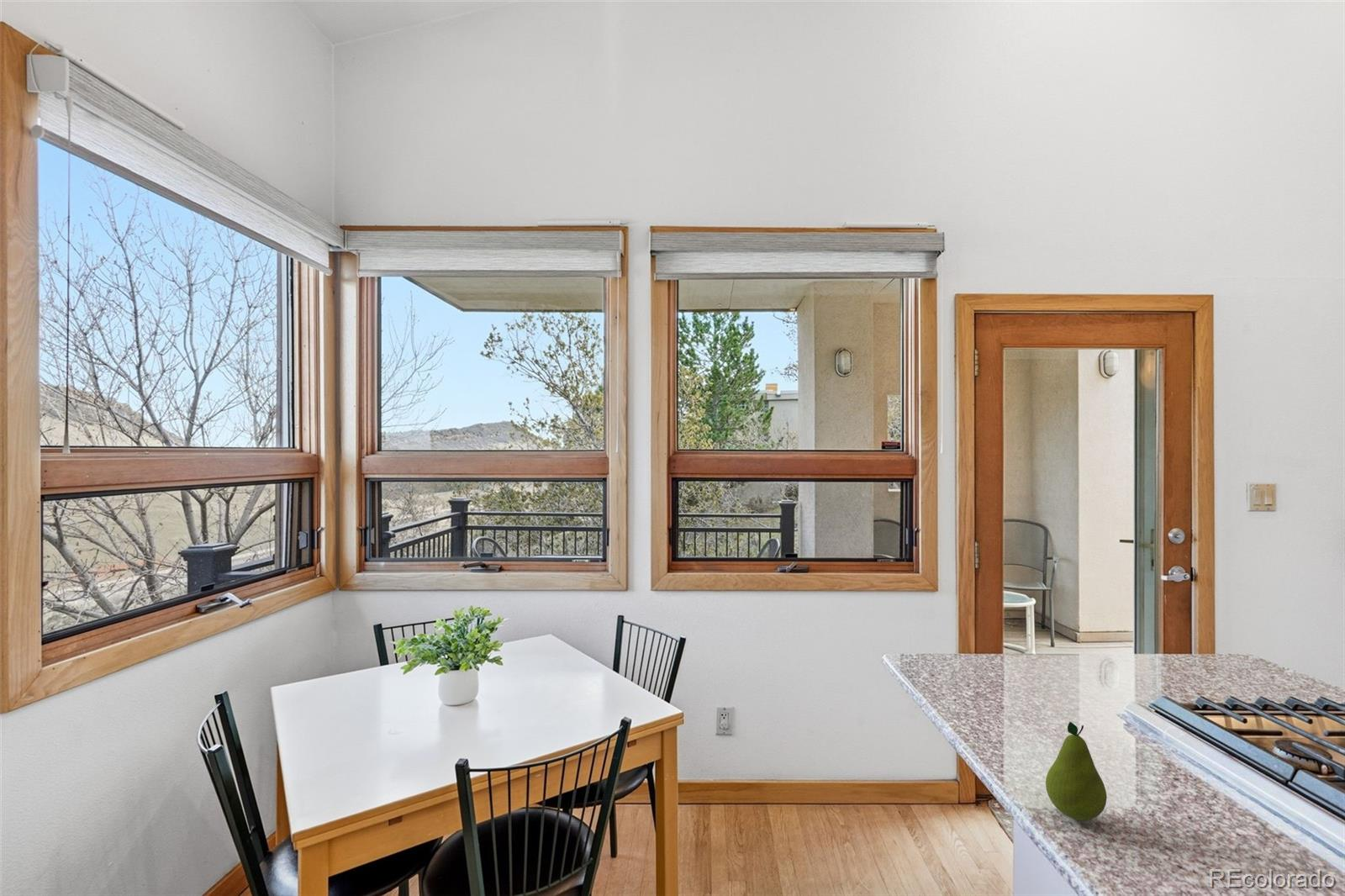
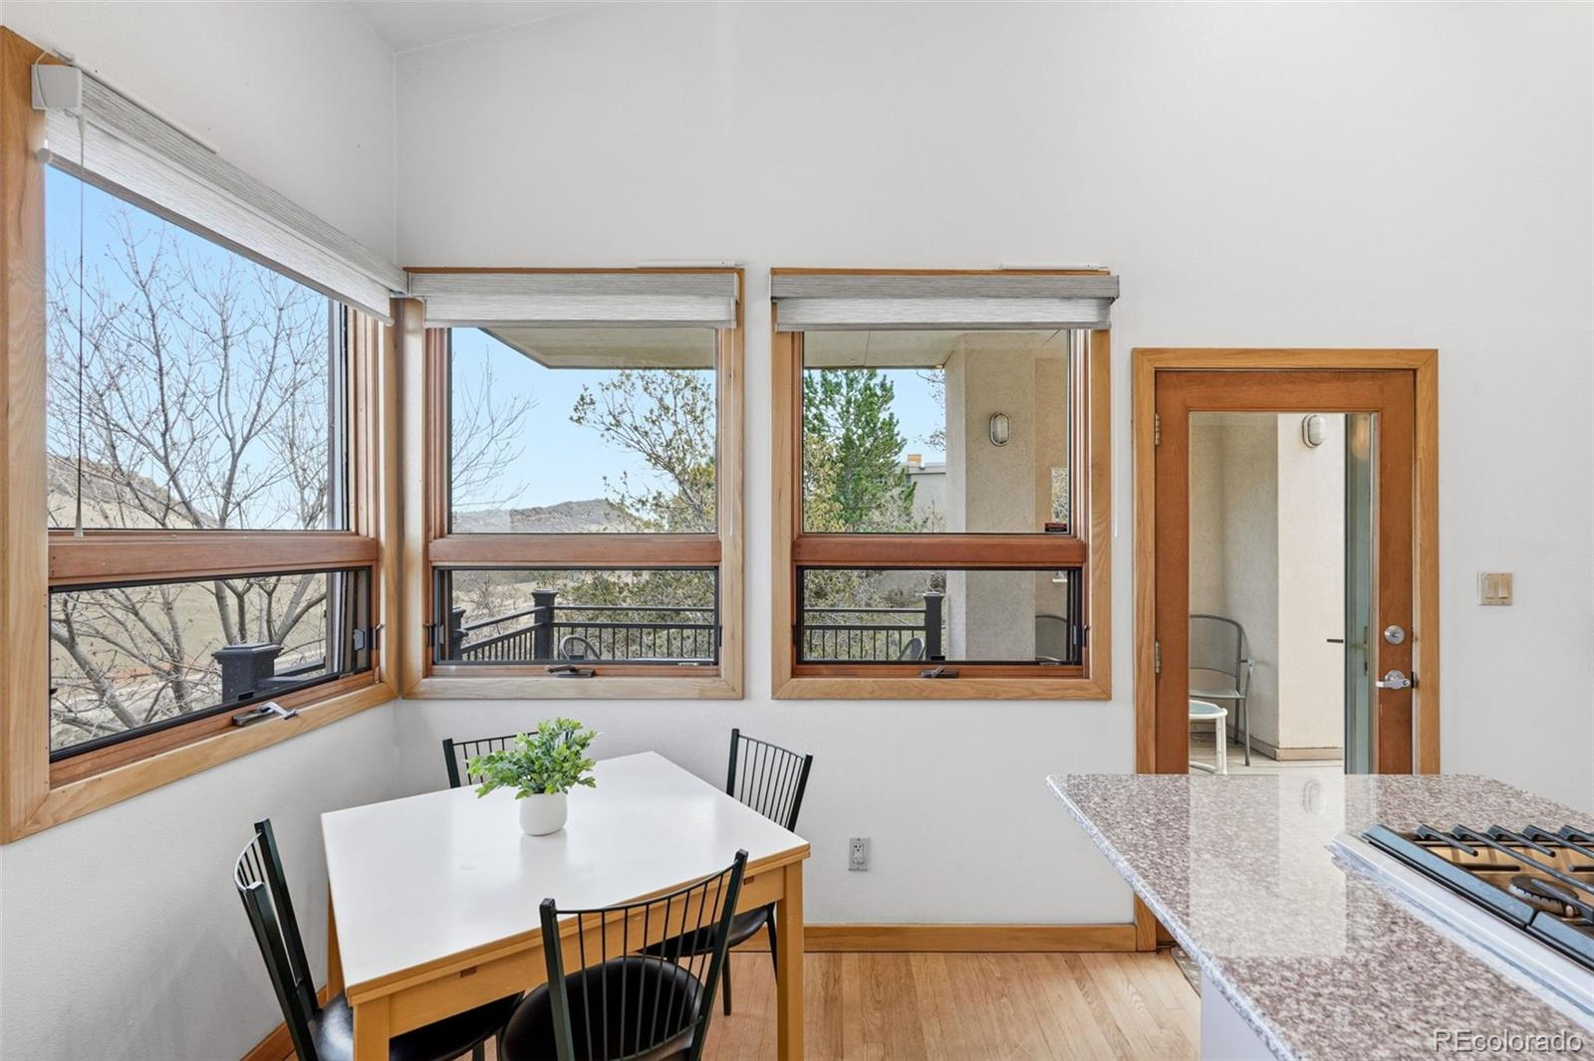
- fruit [1045,721,1108,821]
